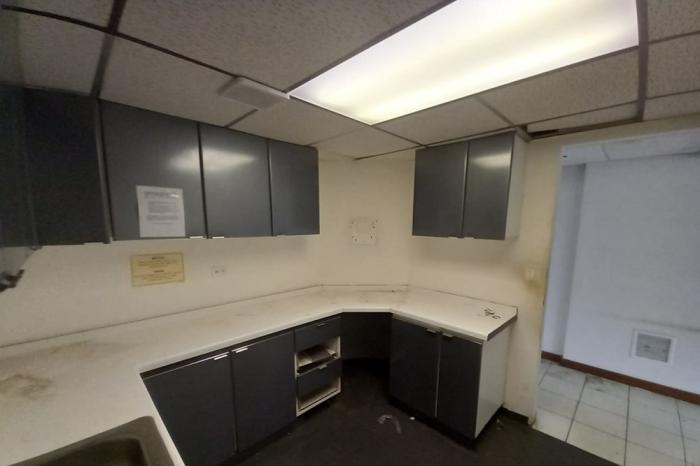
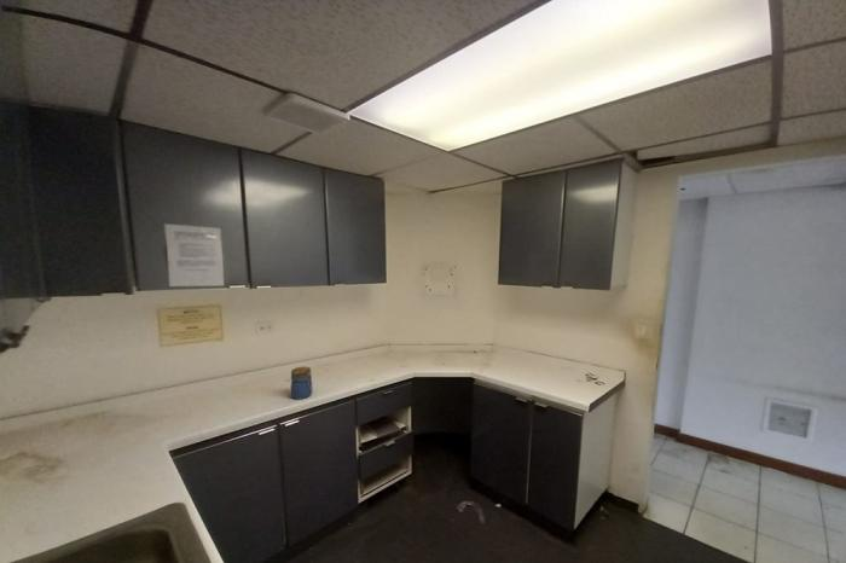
+ jar [290,366,313,401]
